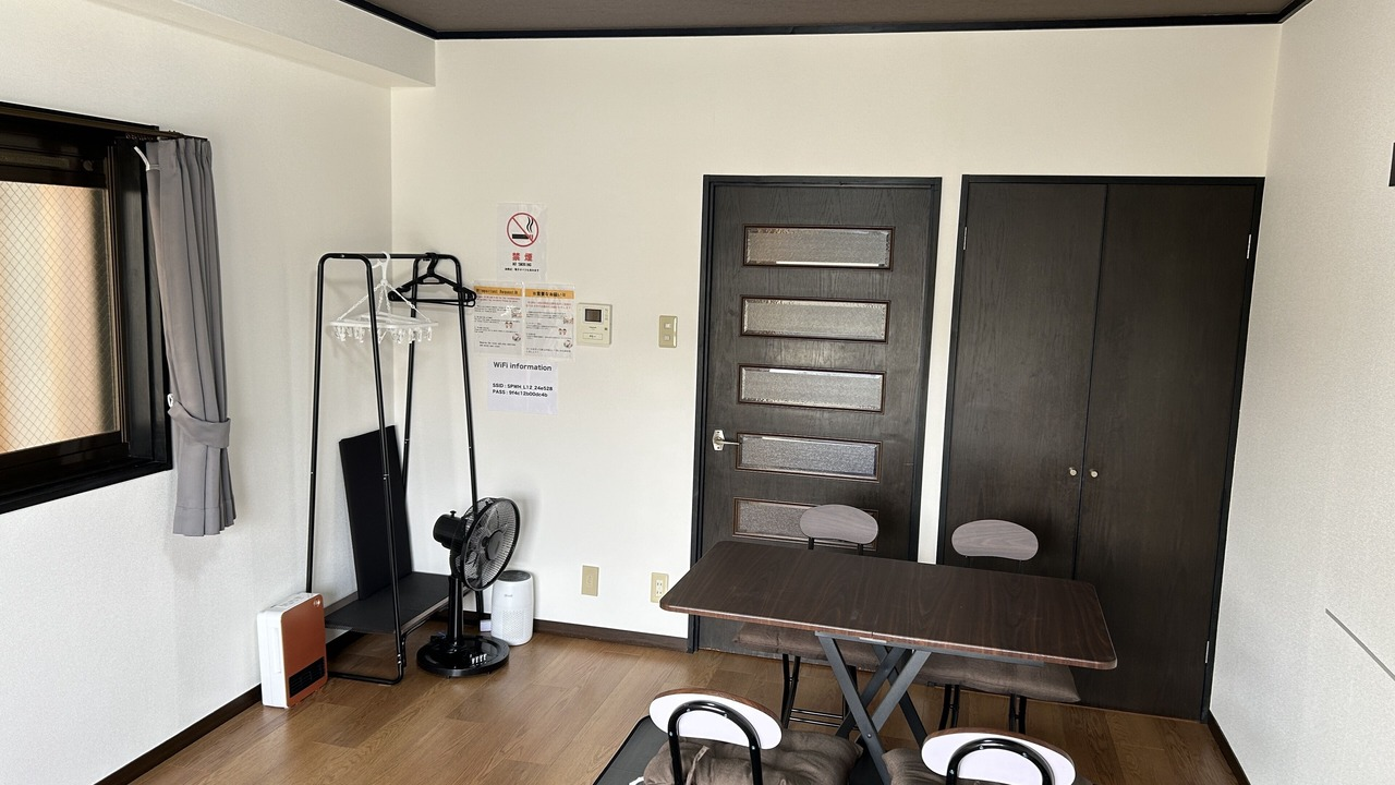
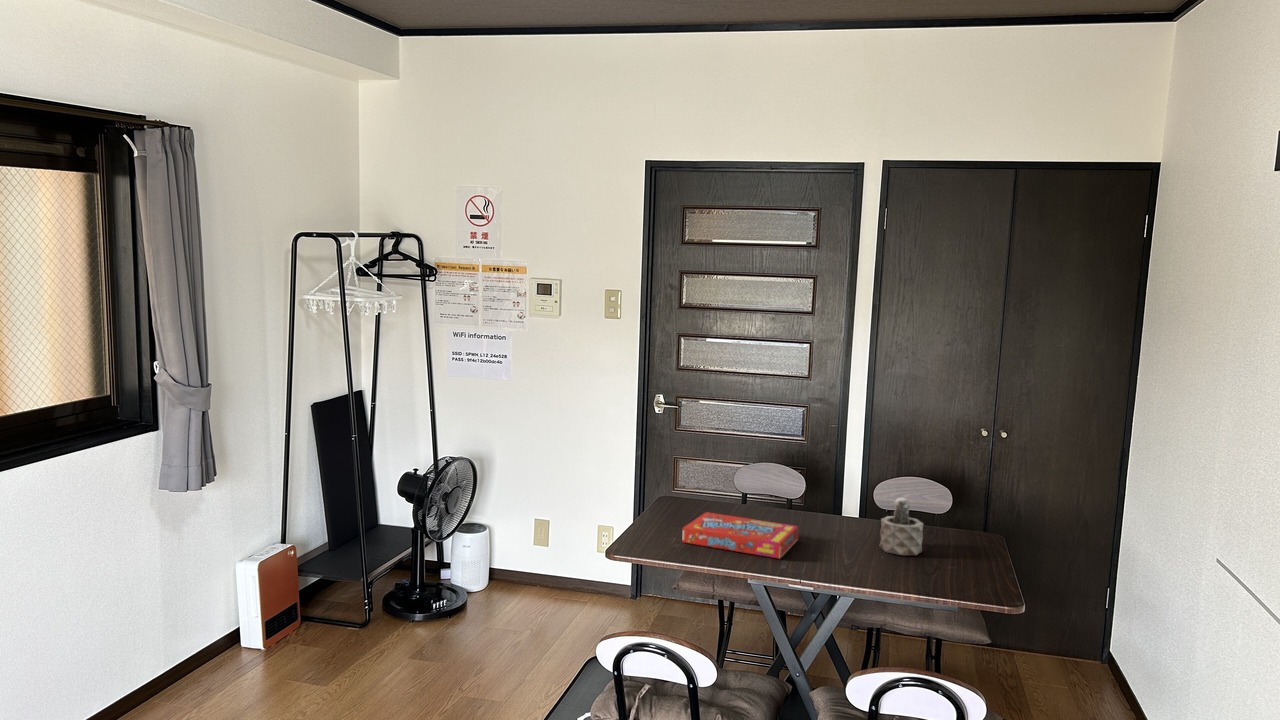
+ succulent plant [879,496,924,556]
+ snack box [681,511,799,560]
